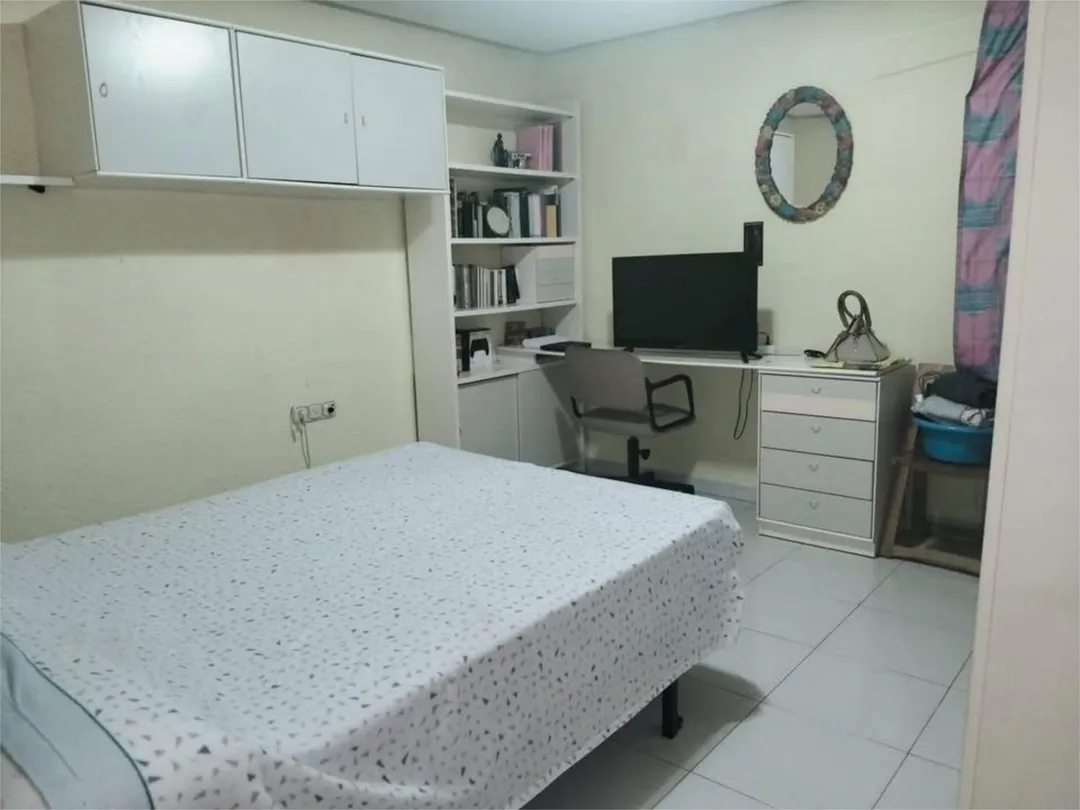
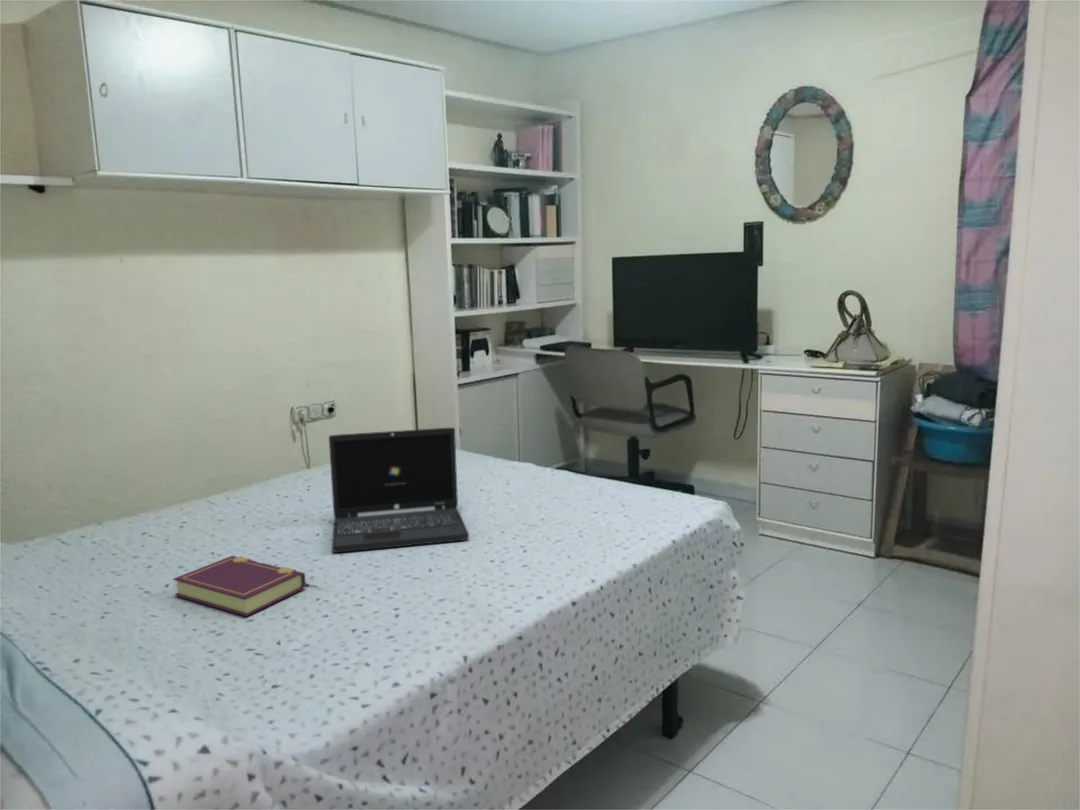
+ laptop [328,427,470,554]
+ book [173,555,307,617]
